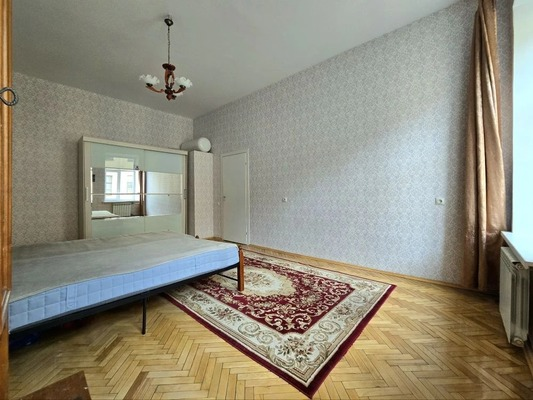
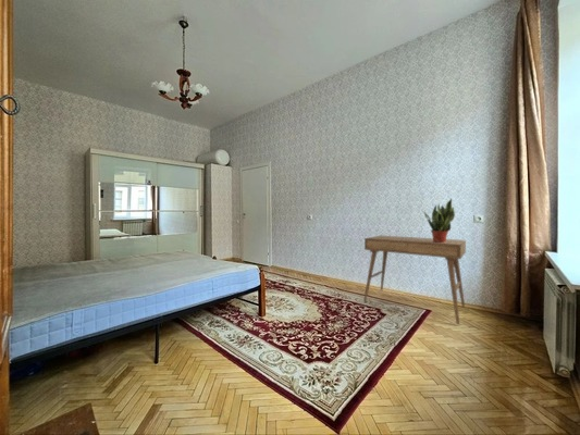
+ desk [362,235,467,325]
+ potted plant [422,198,456,243]
